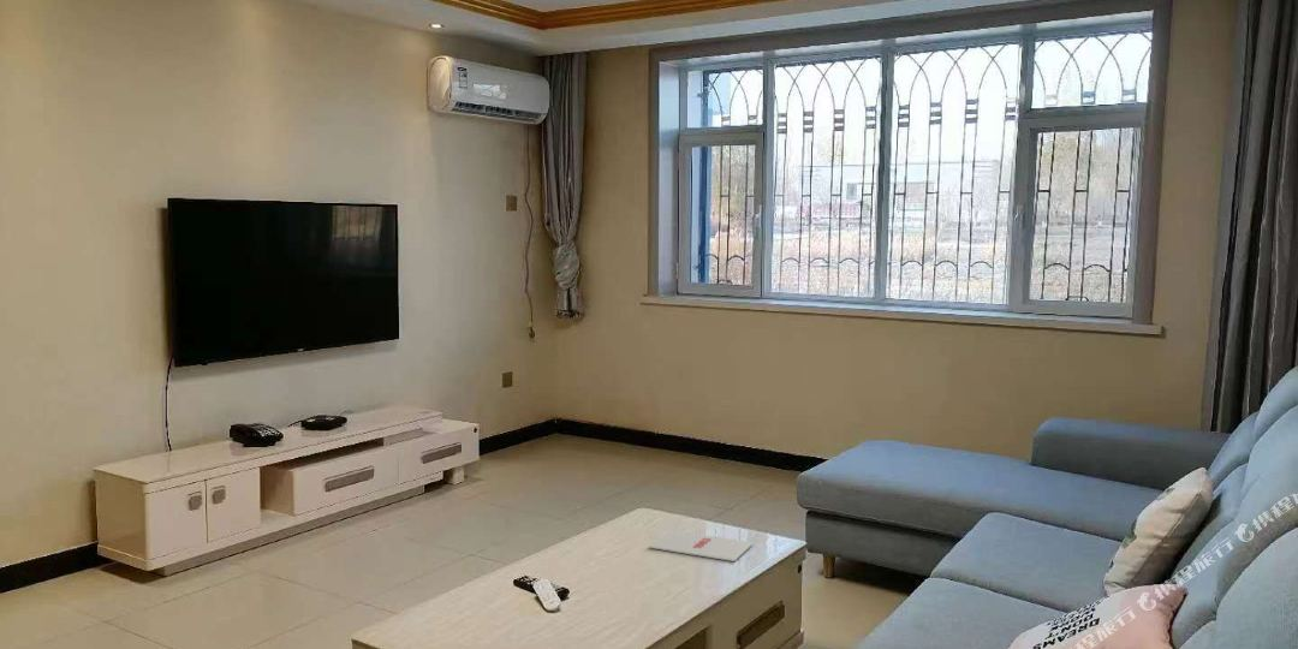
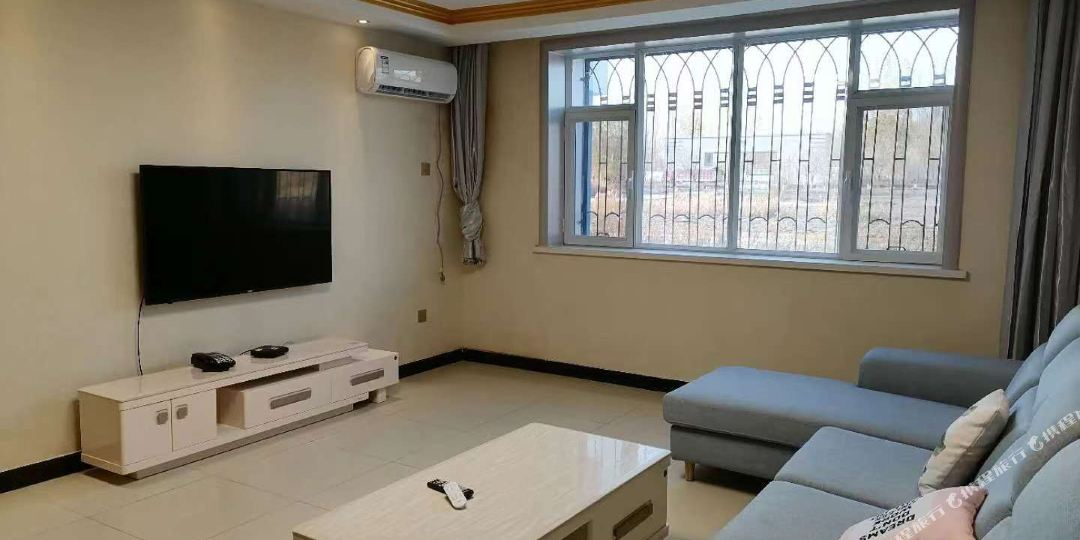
- magazine [648,529,755,562]
